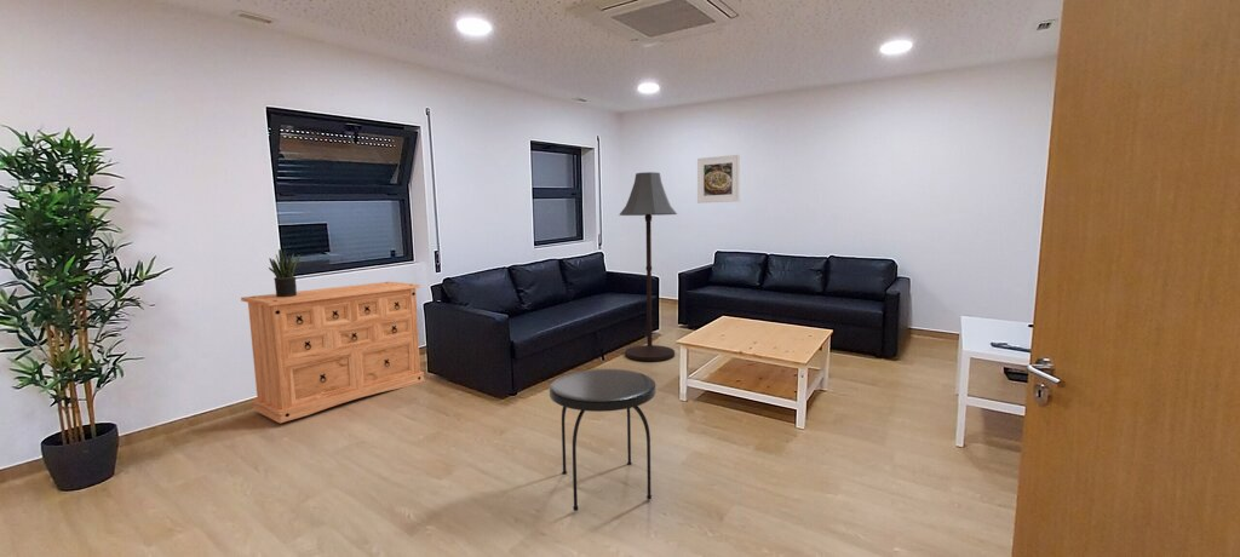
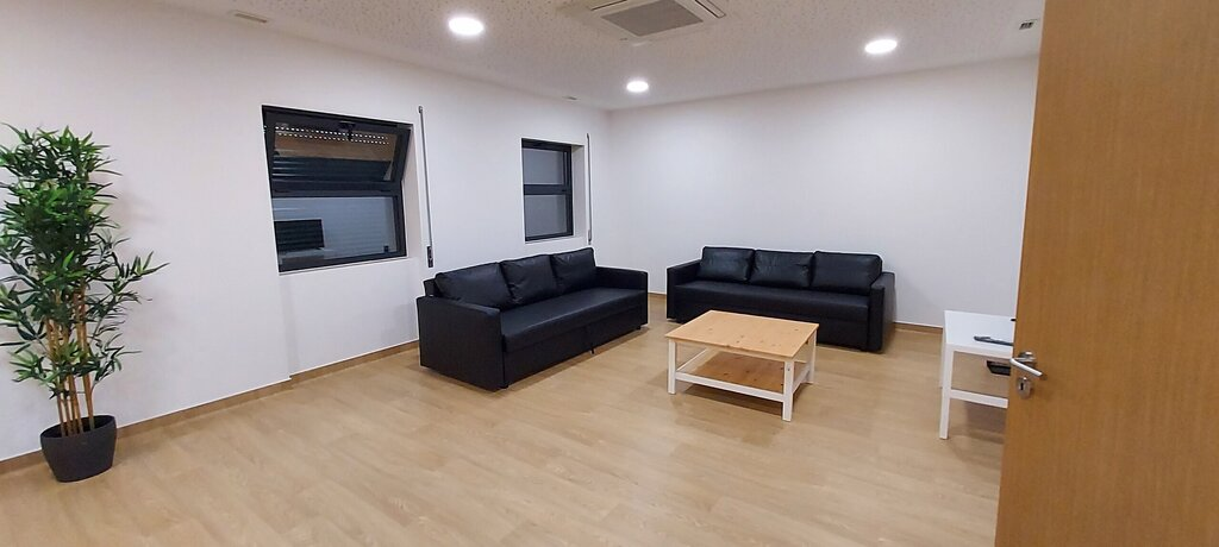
- side table [549,368,658,512]
- dresser [240,281,425,424]
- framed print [696,154,741,205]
- potted plant [268,248,302,297]
- floor lamp [618,171,678,362]
